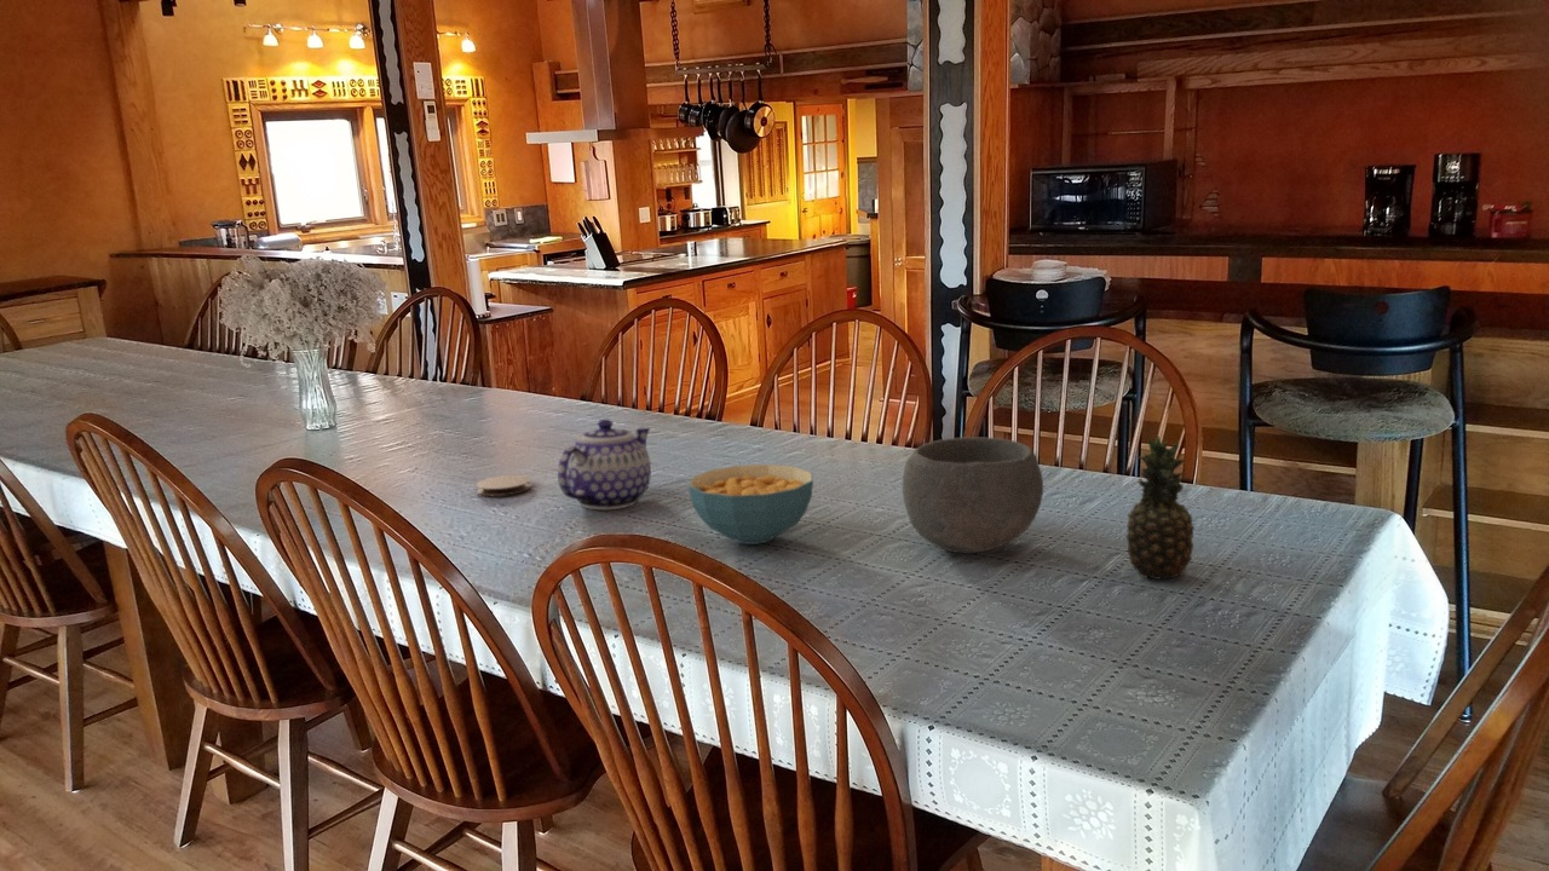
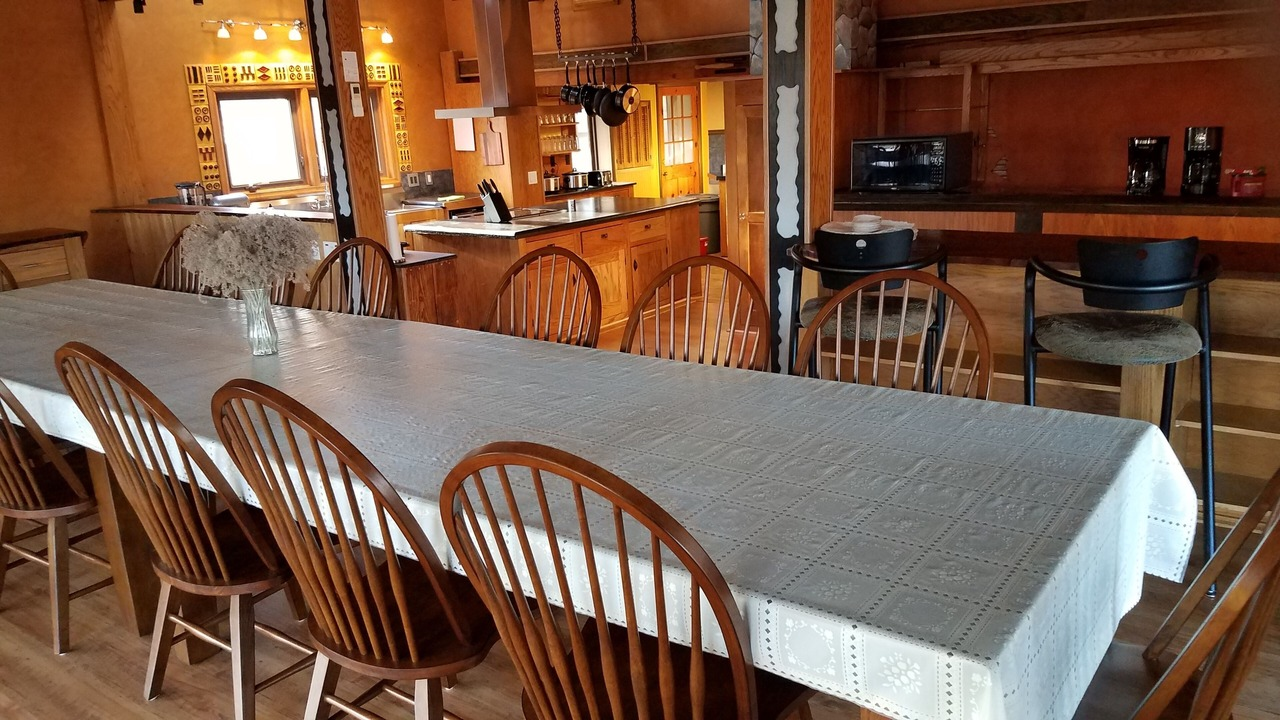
- coaster [474,474,532,497]
- teapot [557,419,652,511]
- fruit [1124,433,1196,581]
- bowl [902,436,1044,554]
- cereal bowl [687,463,814,546]
